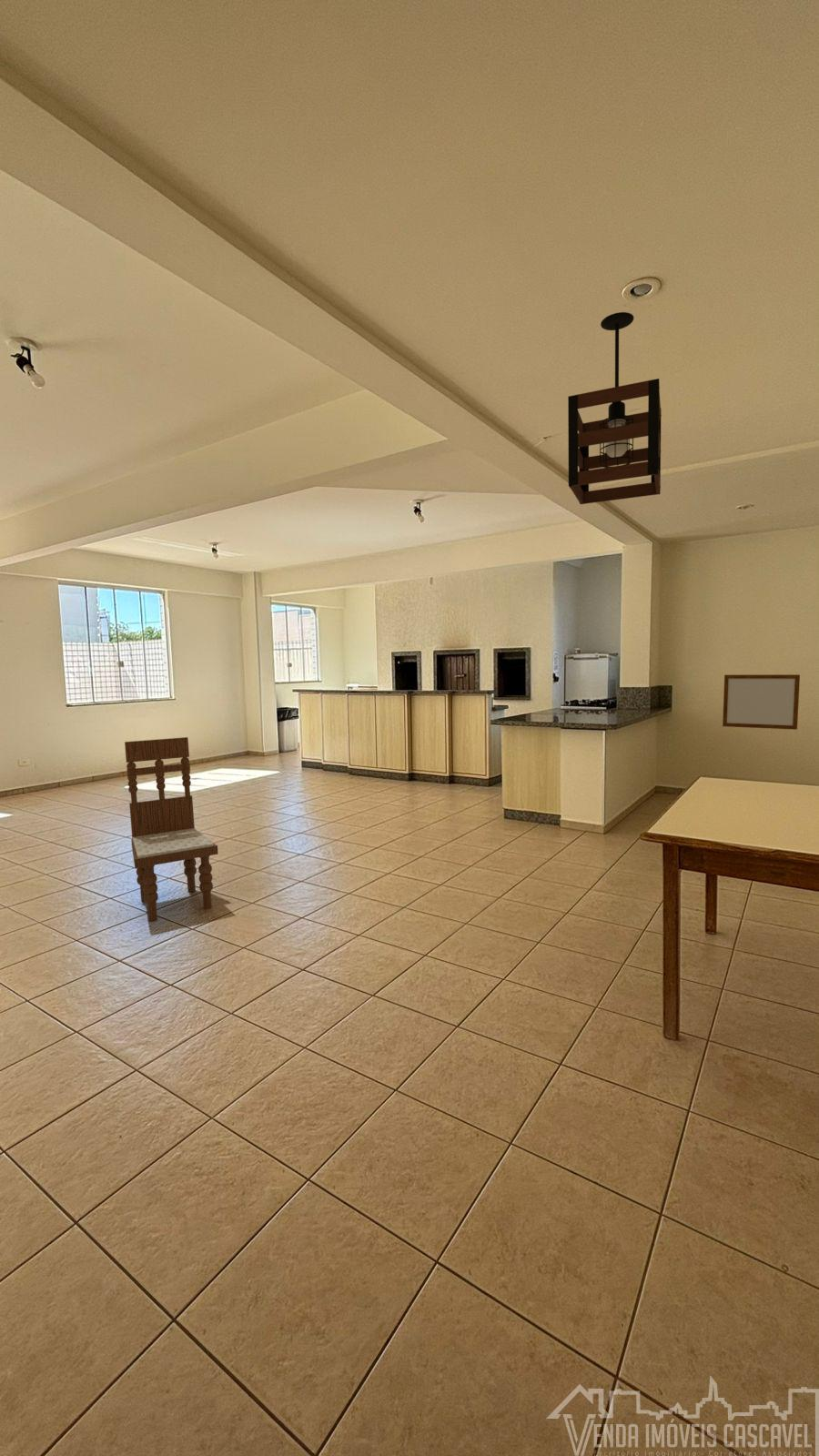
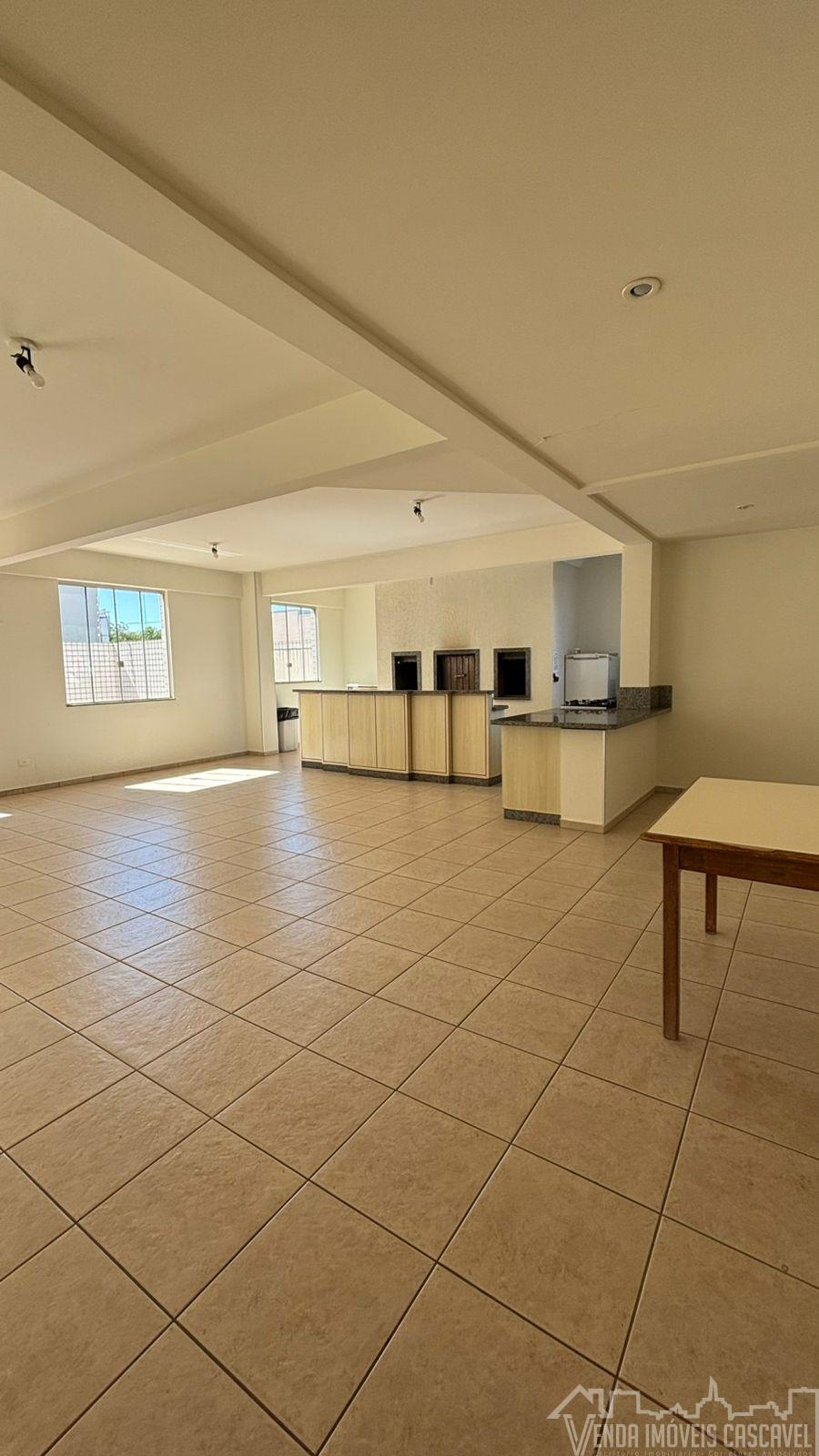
- dining chair [124,736,219,922]
- writing board [722,673,801,731]
- pendant light [567,311,662,505]
